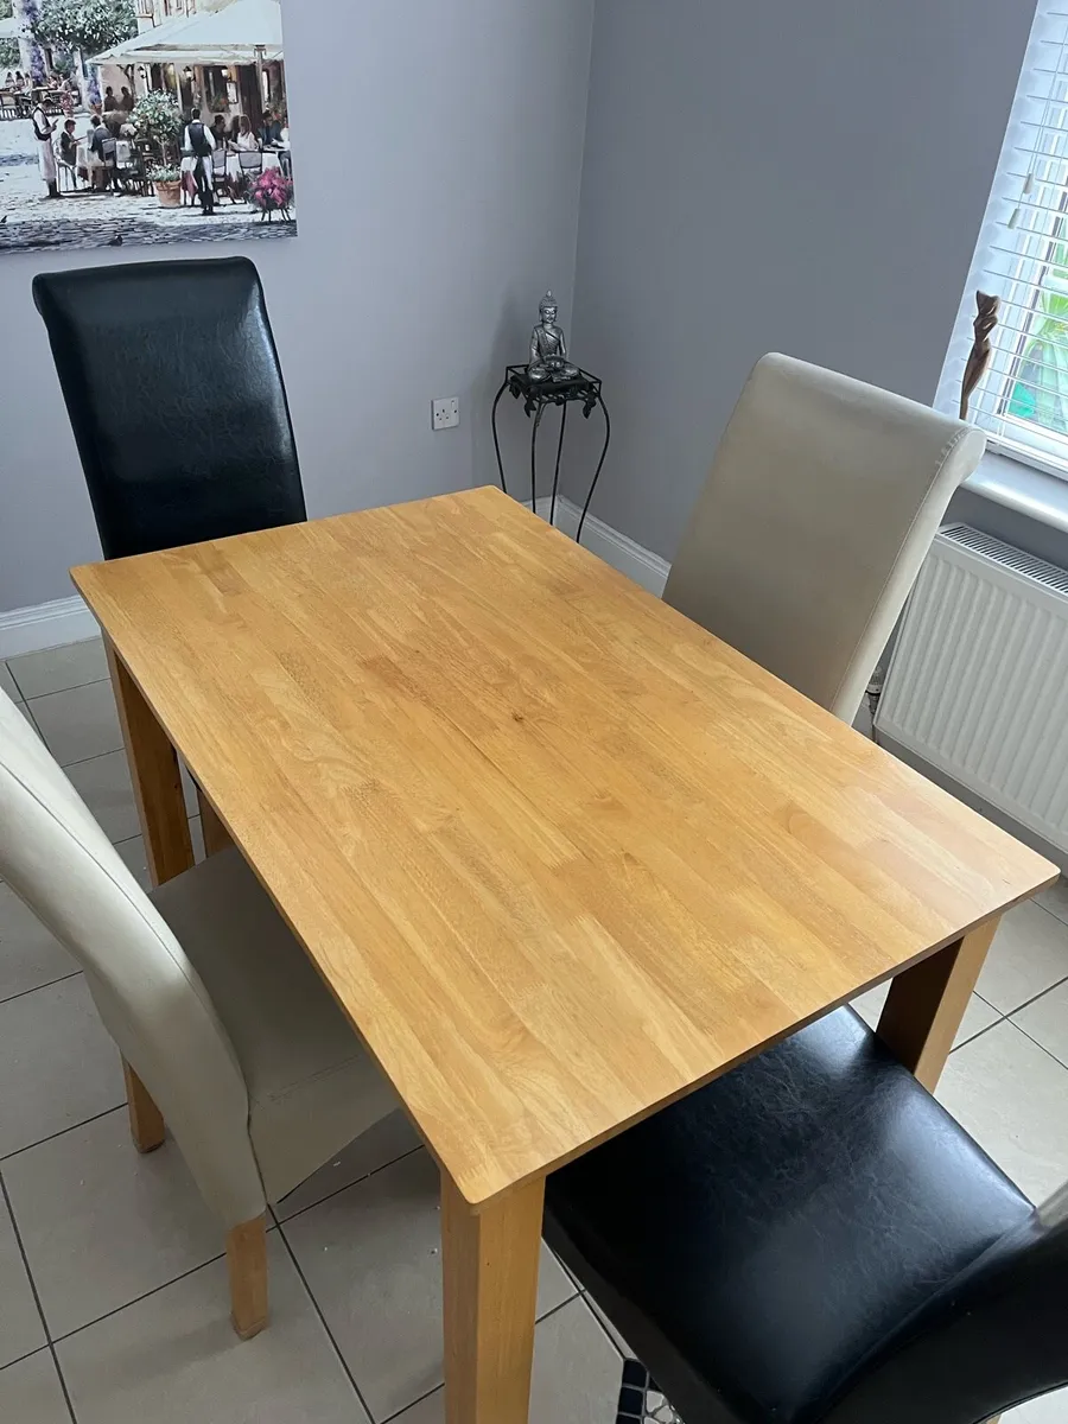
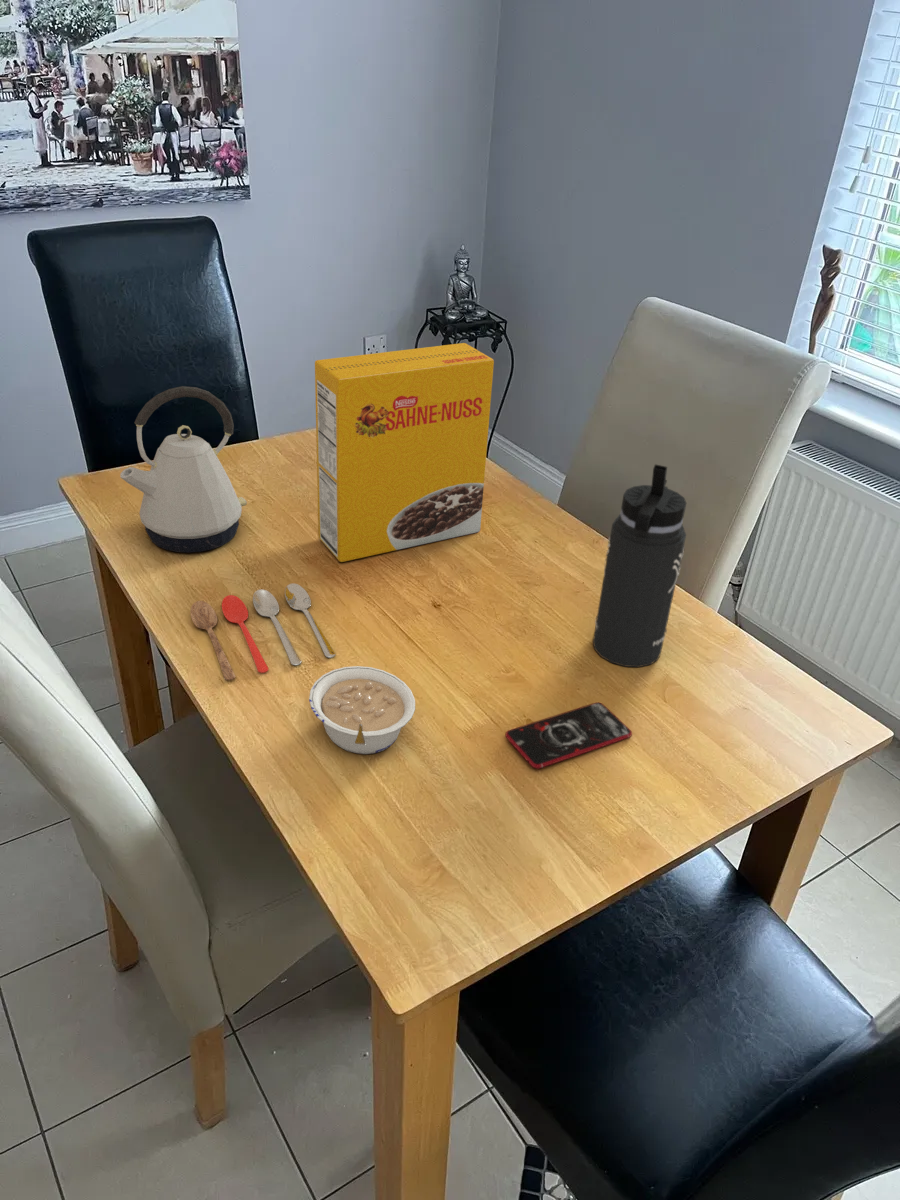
+ kettle [119,385,248,553]
+ legume [308,665,416,755]
+ thermos bottle [592,463,687,668]
+ cereal box [314,342,495,563]
+ smartphone [504,701,633,770]
+ cooking utensil [190,583,336,681]
